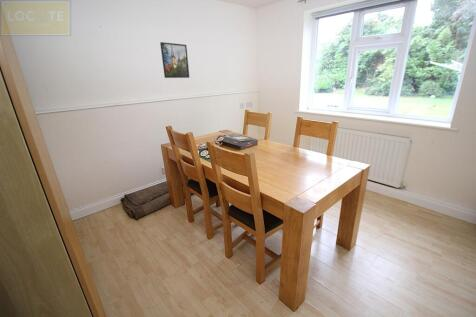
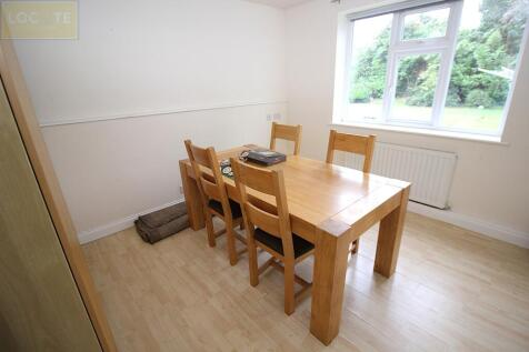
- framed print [159,41,190,79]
